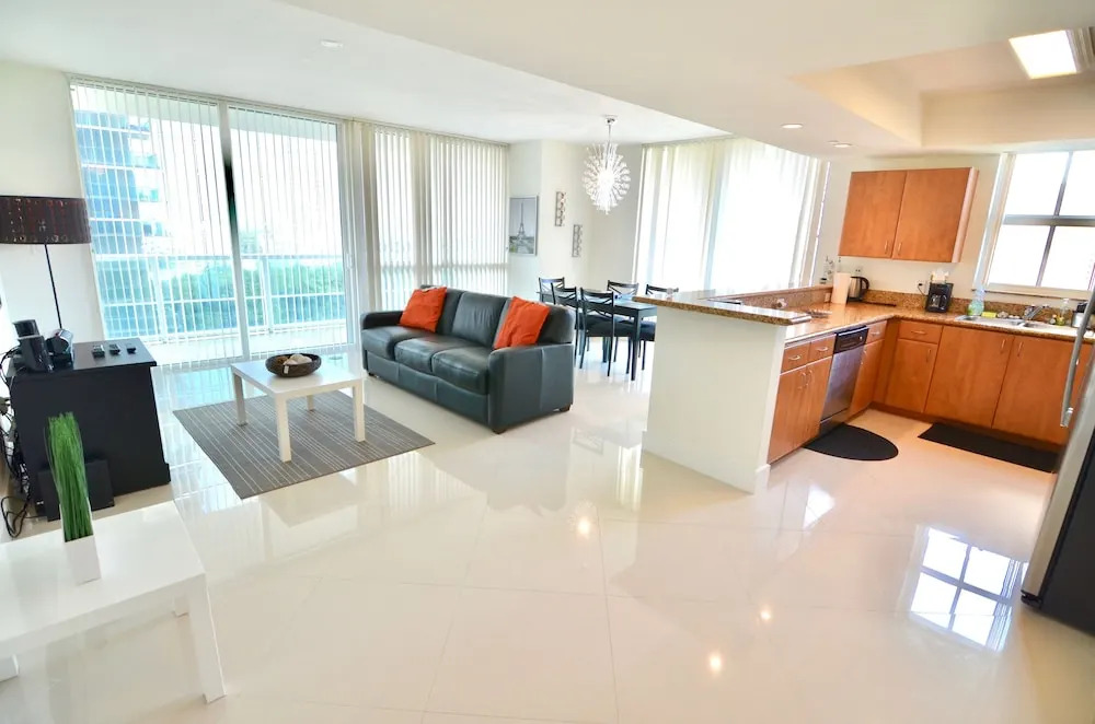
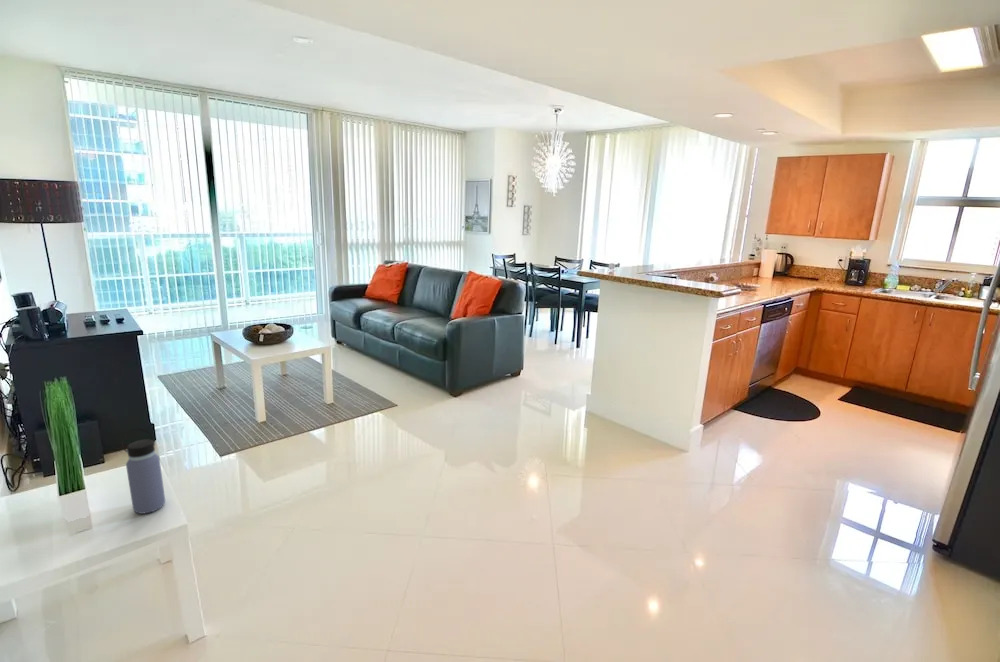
+ water bottle [121,428,166,515]
